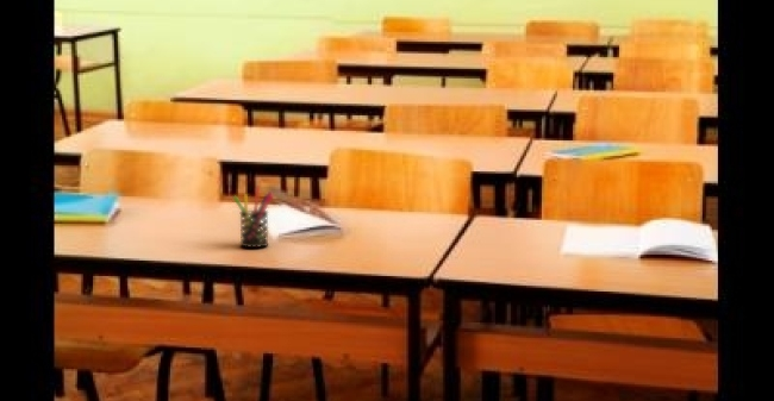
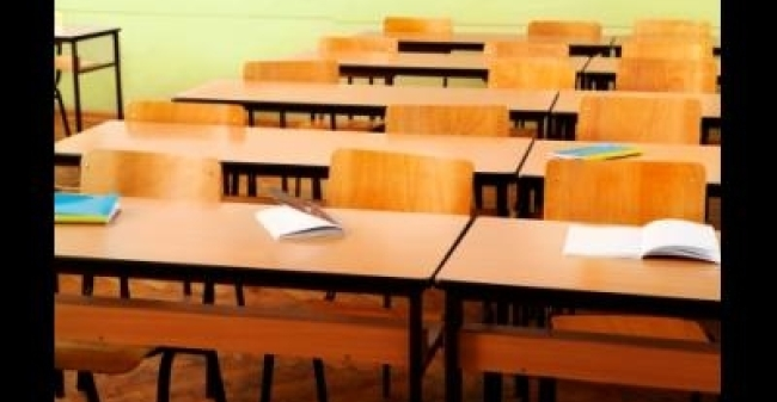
- pen holder [232,184,274,249]
